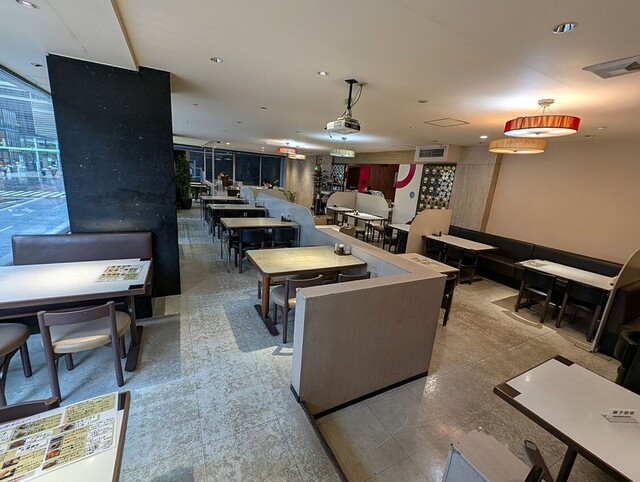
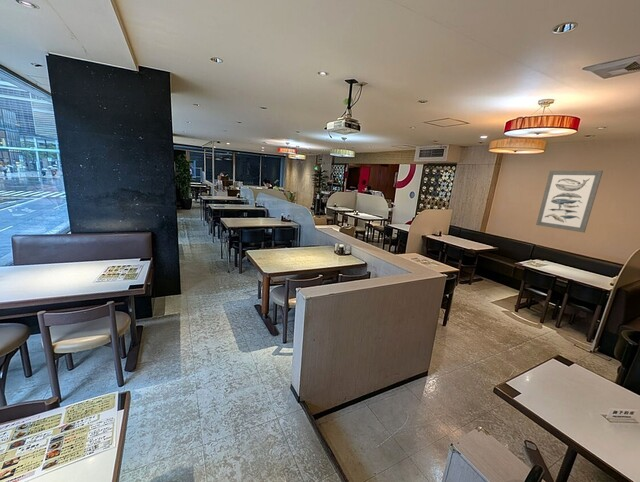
+ wall art [535,170,604,233]
